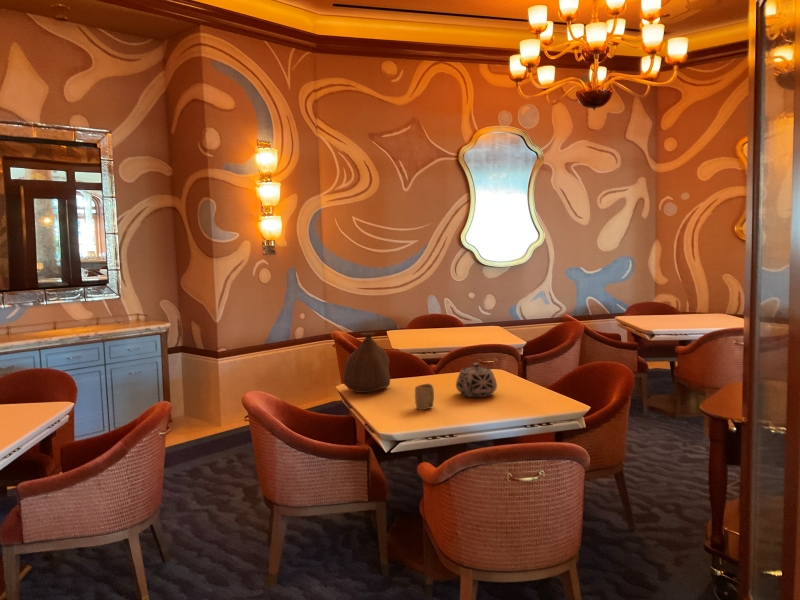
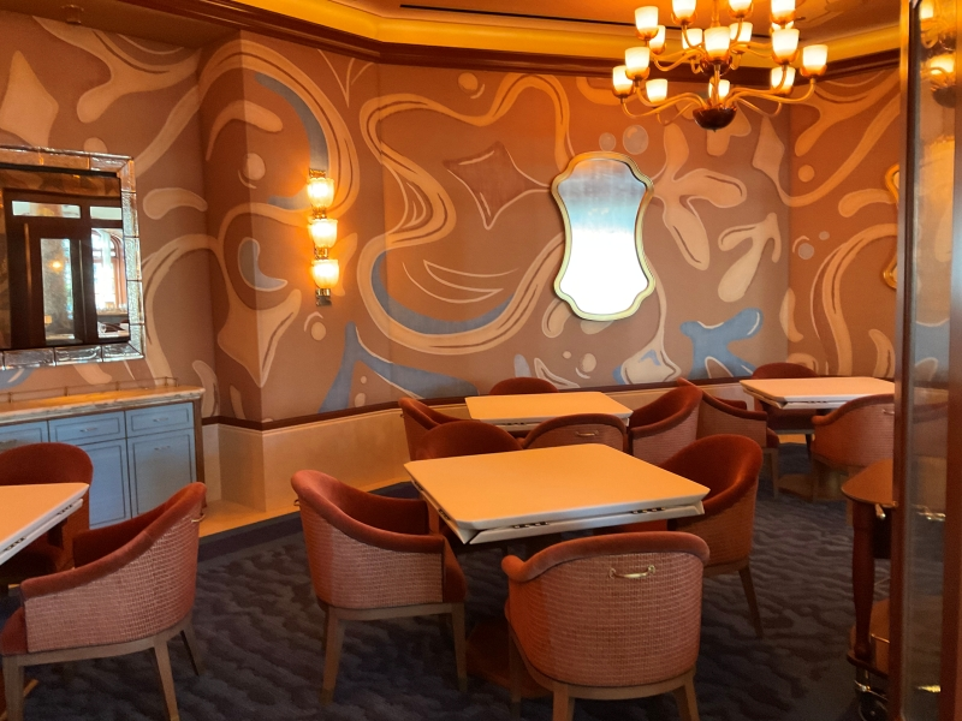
- teapot [455,362,498,398]
- bag [342,332,391,394]
- cup [414,383,435,411]
